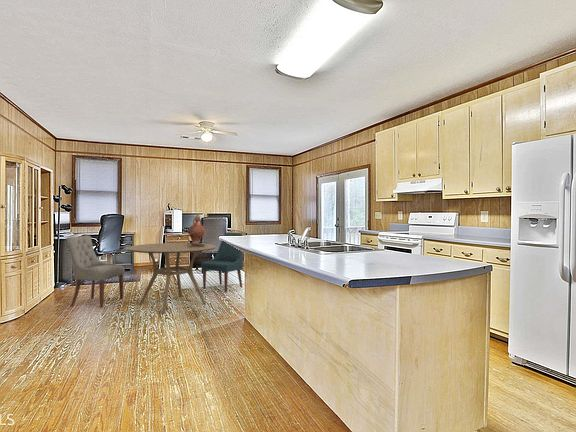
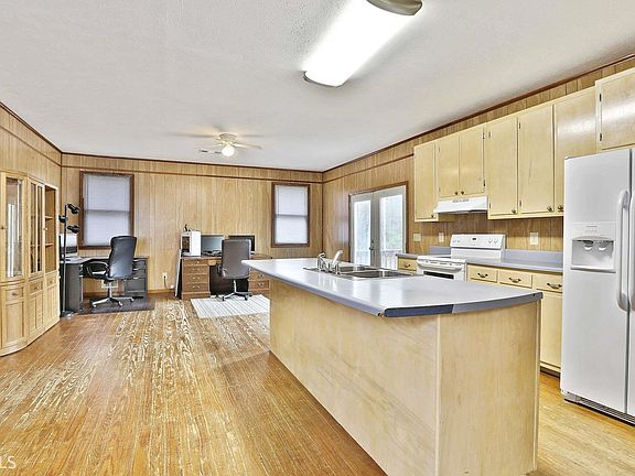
- chair [65,235,126,309]
- lidded ewer [187,212,206,247]
- dining table [125,242,217,315]
- chair [200,232,244,293]
